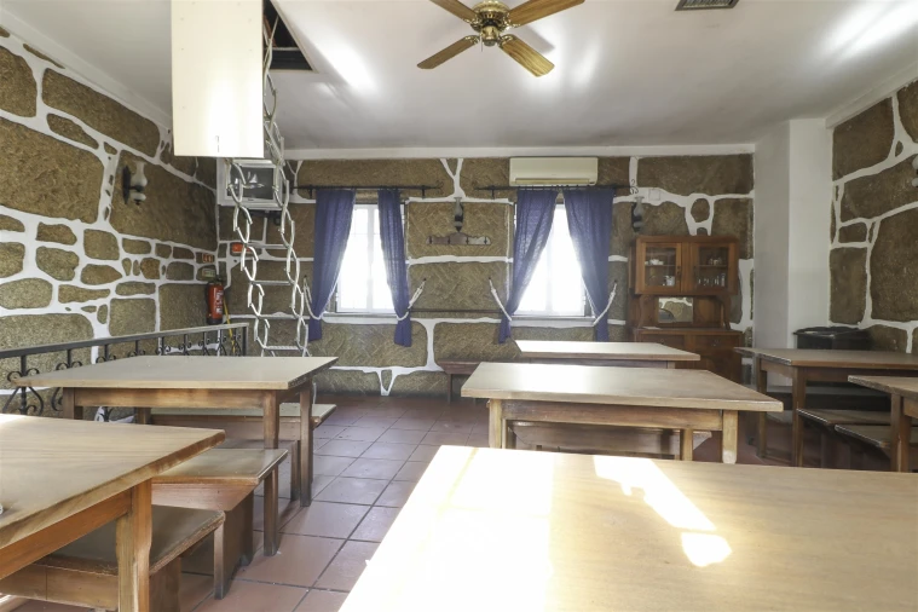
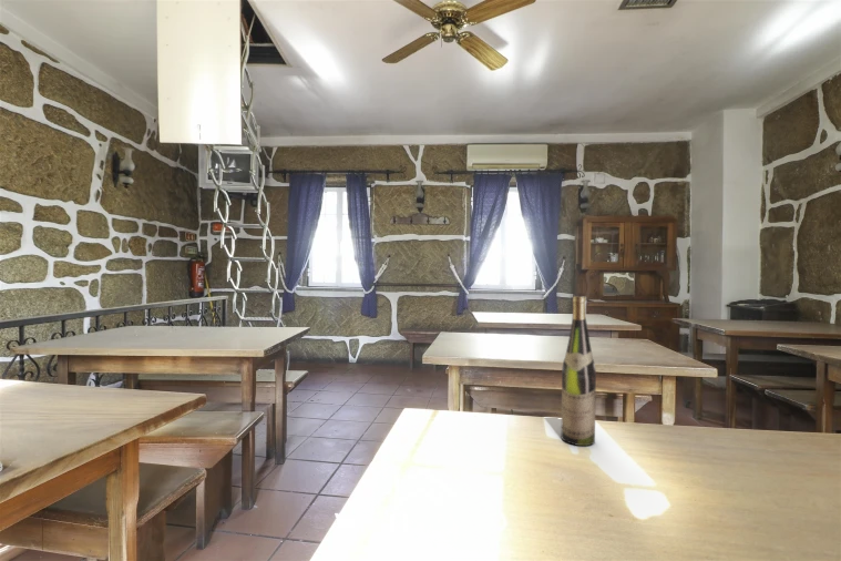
+ wine bottle [561,295,597,447]
